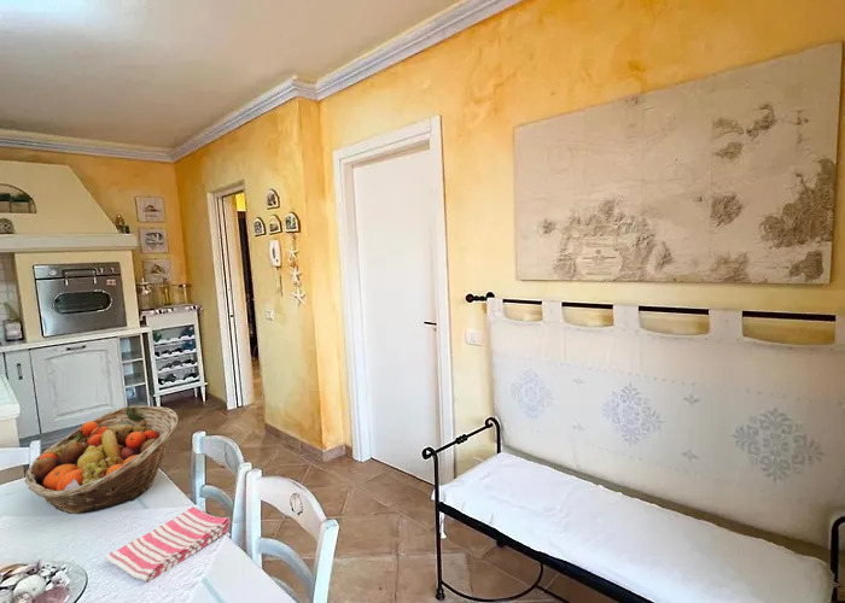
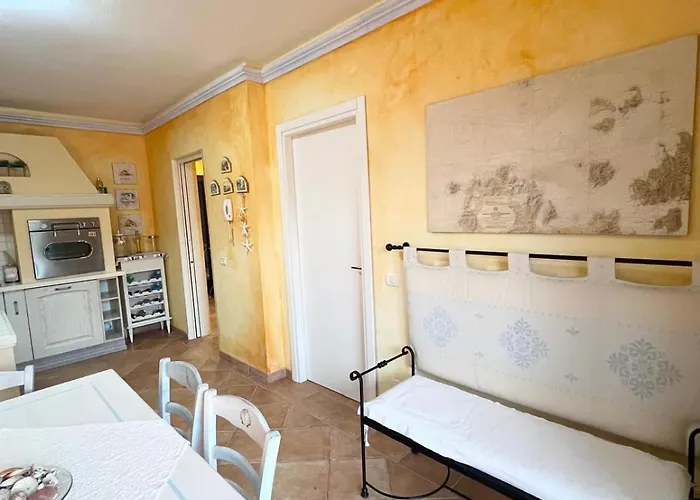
- fruit basket [24,404,179,515]
- dish towel [105,505,231,584]
